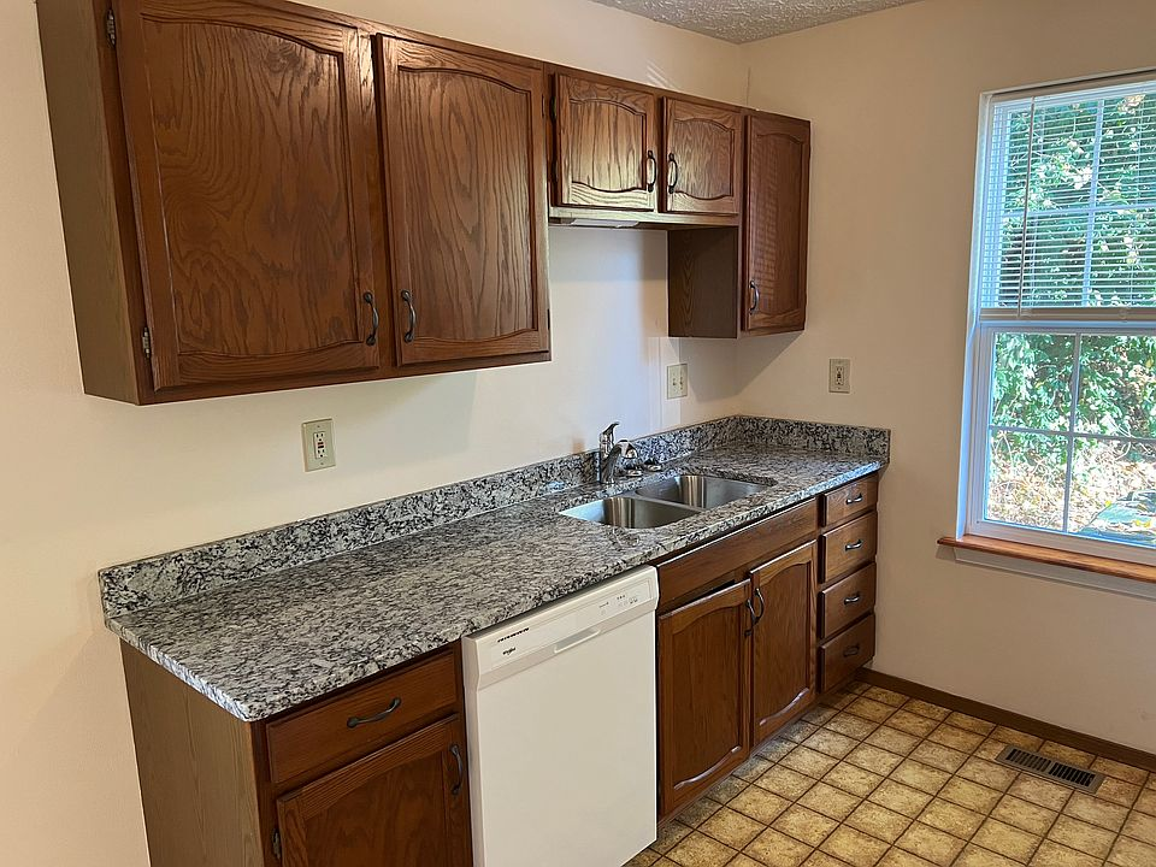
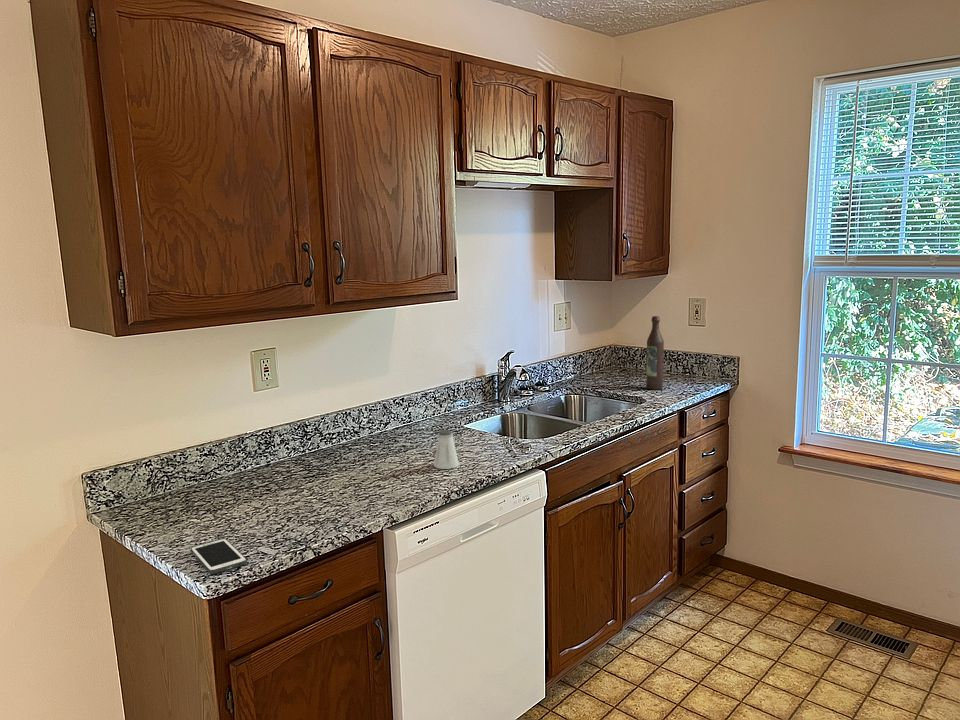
+ wine bottle [645,315,665,391]
+ cell phone [190,537,248,575]
+ saltshaker [433,429,460,470]
